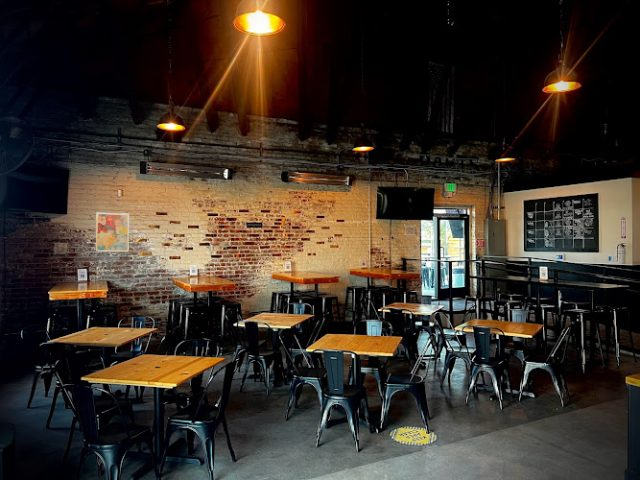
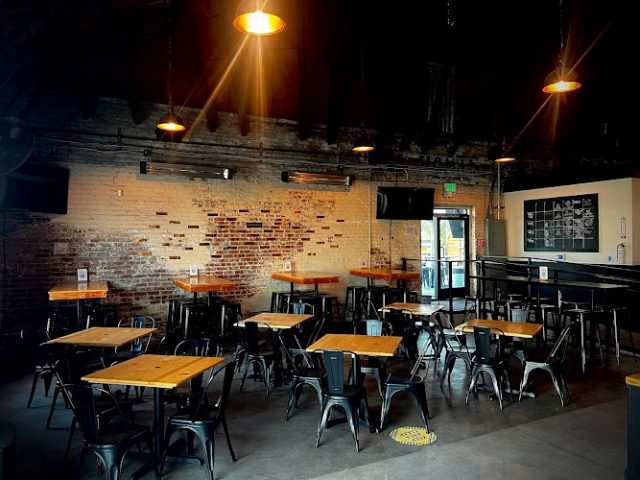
- wall art [95,212,130,252]
